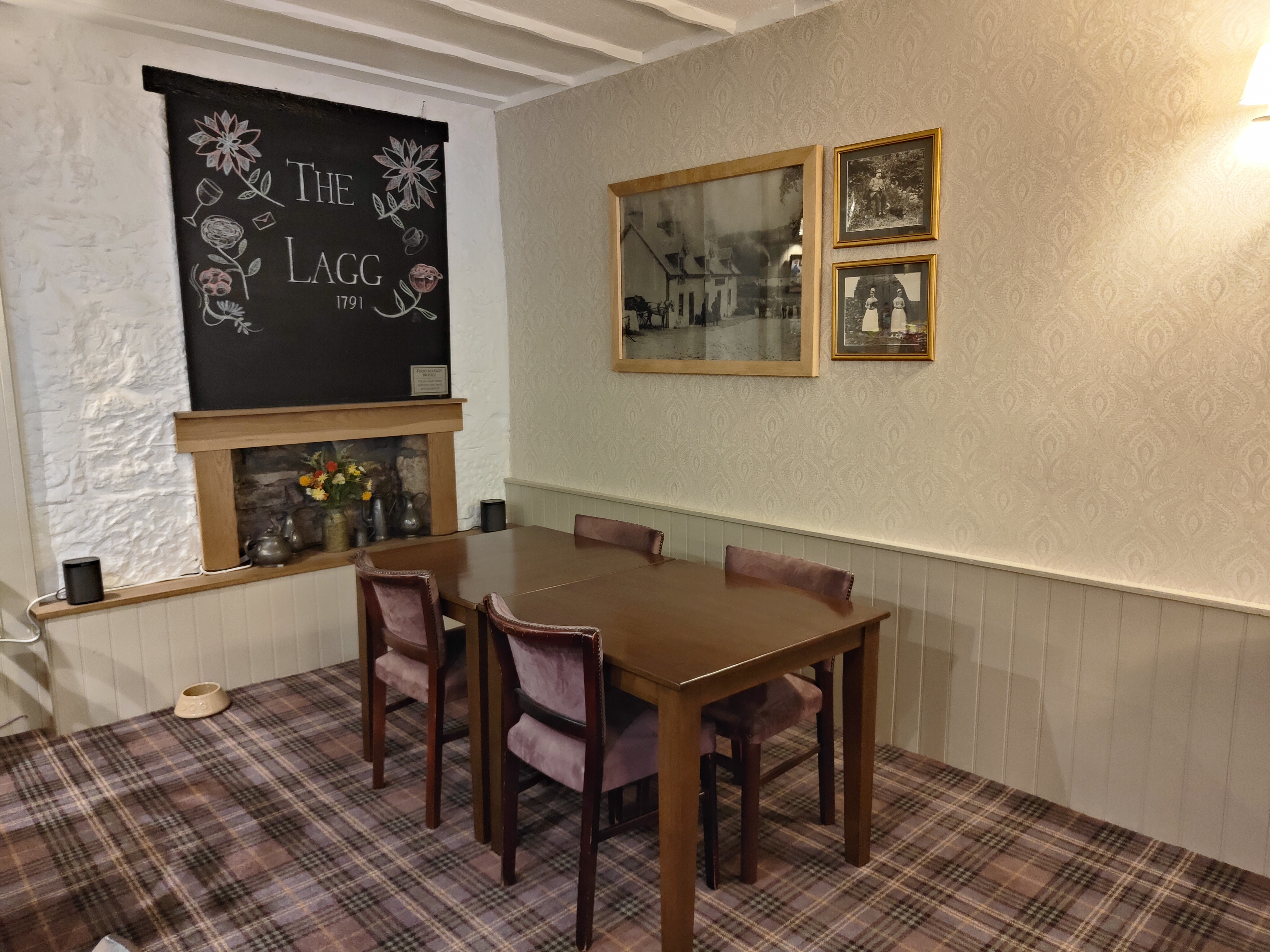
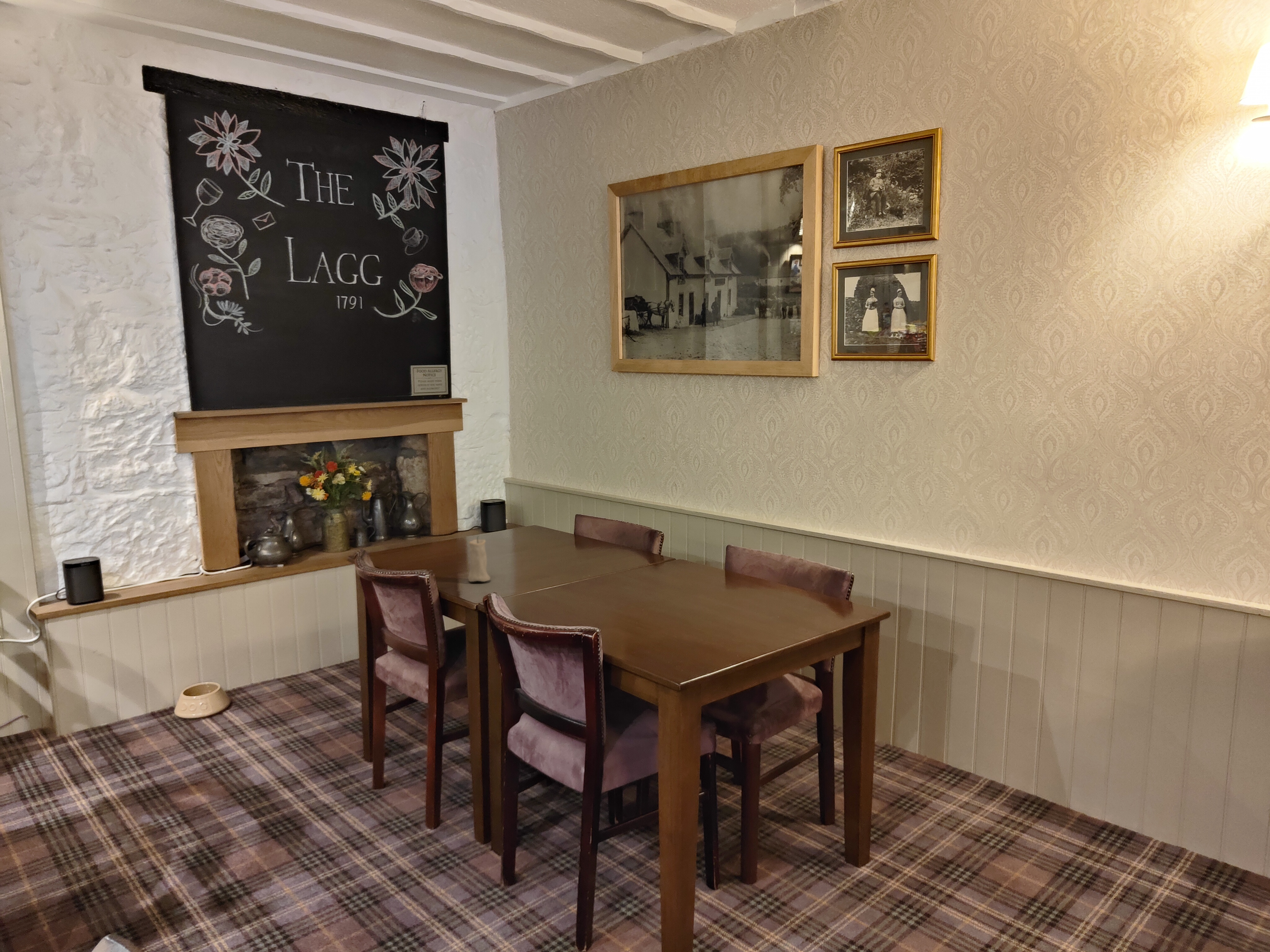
+ candle [468,536,491,582]
